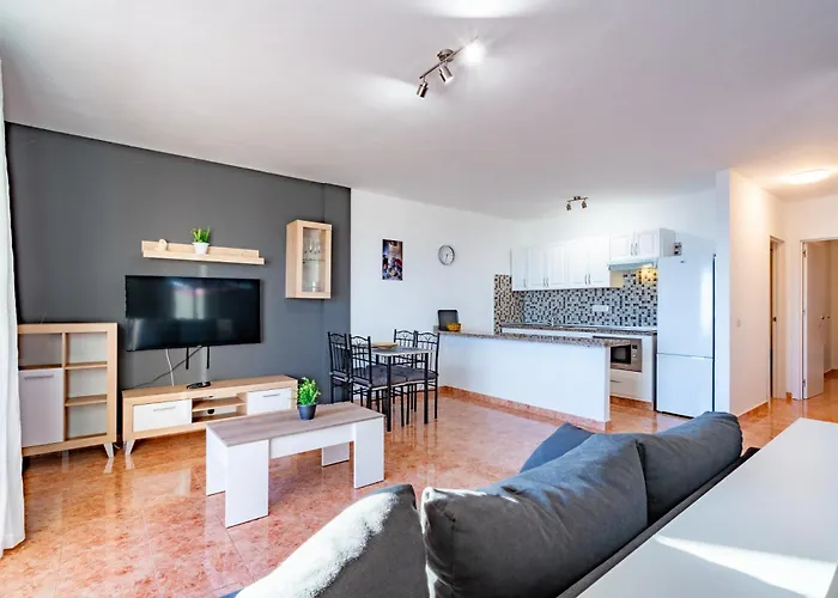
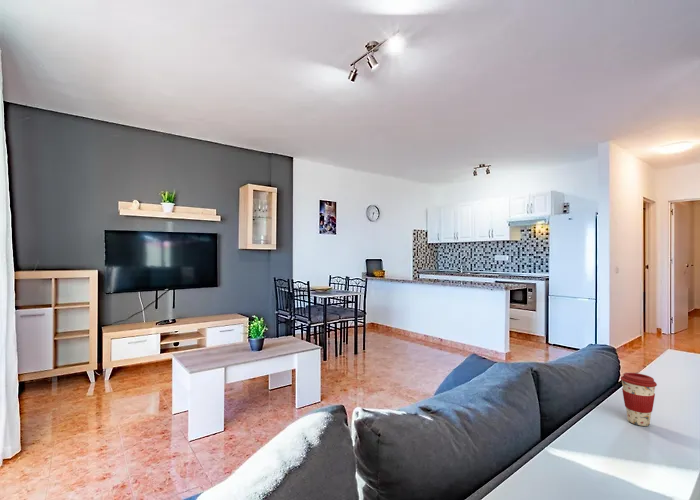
+ coffee cup [620,372,658,427]
